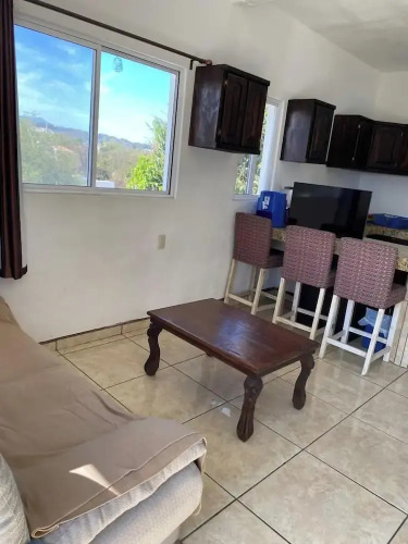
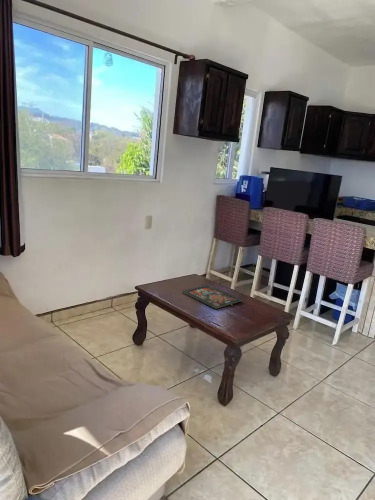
+ board game [181,284,244,310]
